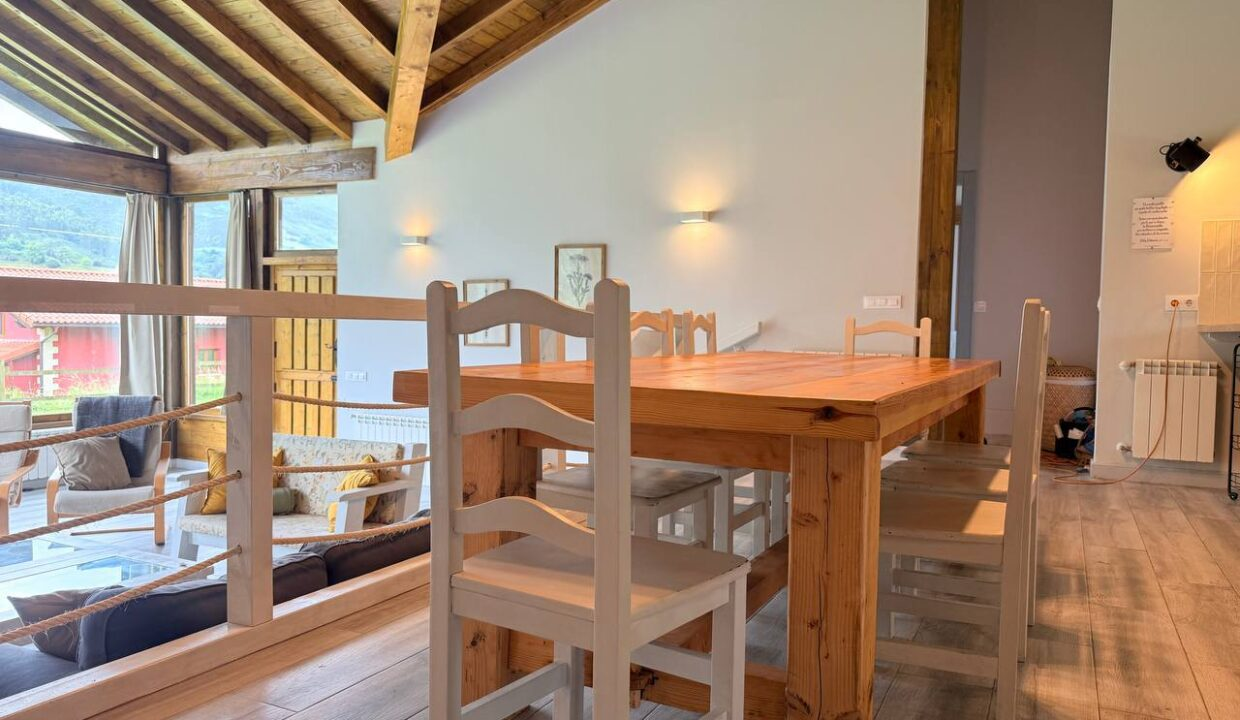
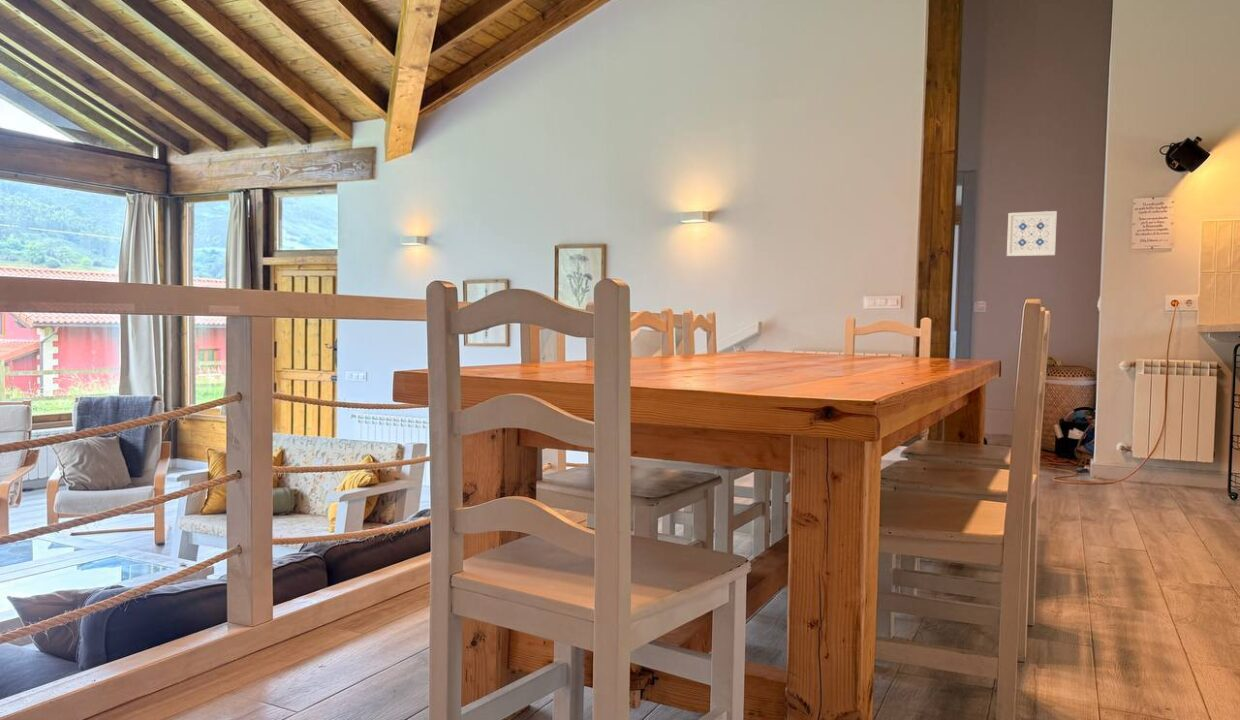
+ wall art [1006,210,1058,257]
